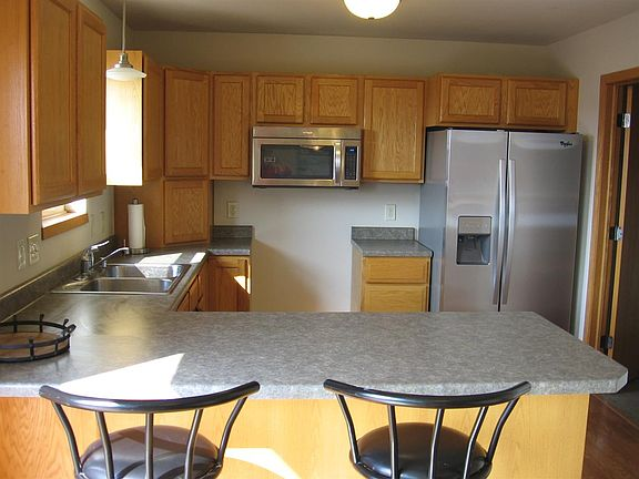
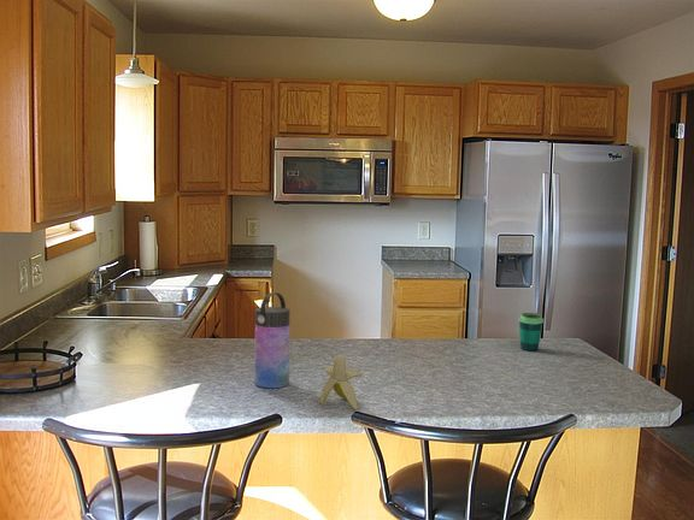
+ water bottle [253,291,292,389]
+ banana [318,354,363,412]
+ cup [518,312,545,351]
